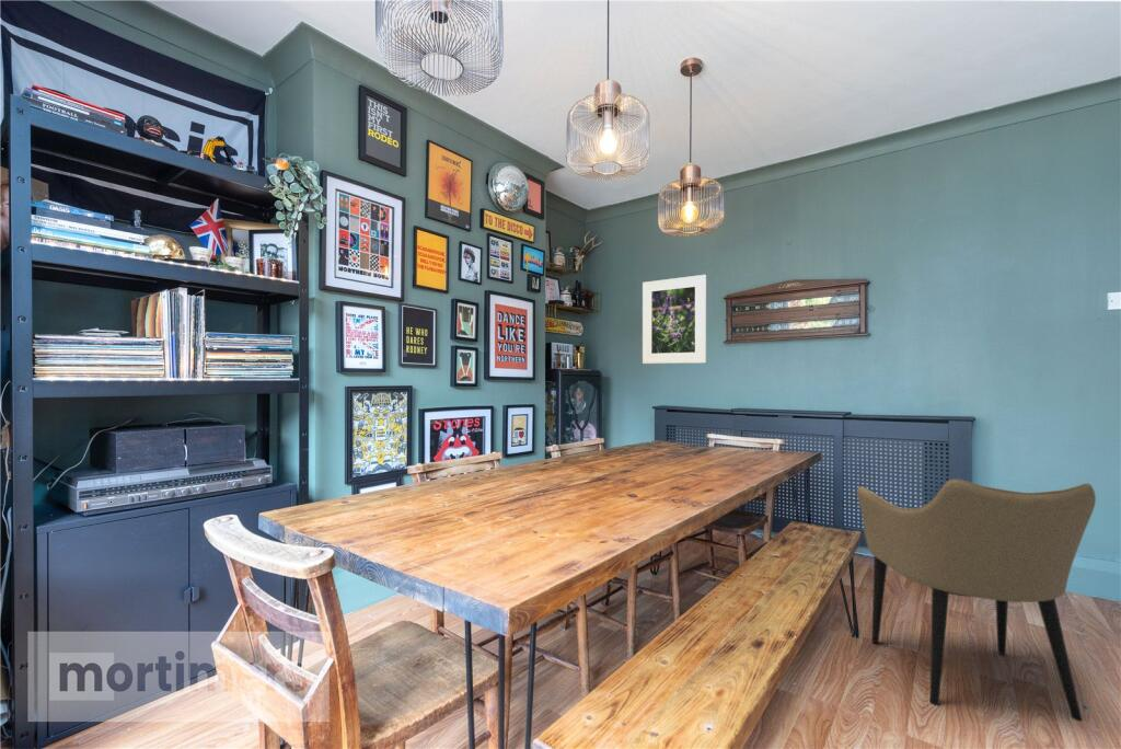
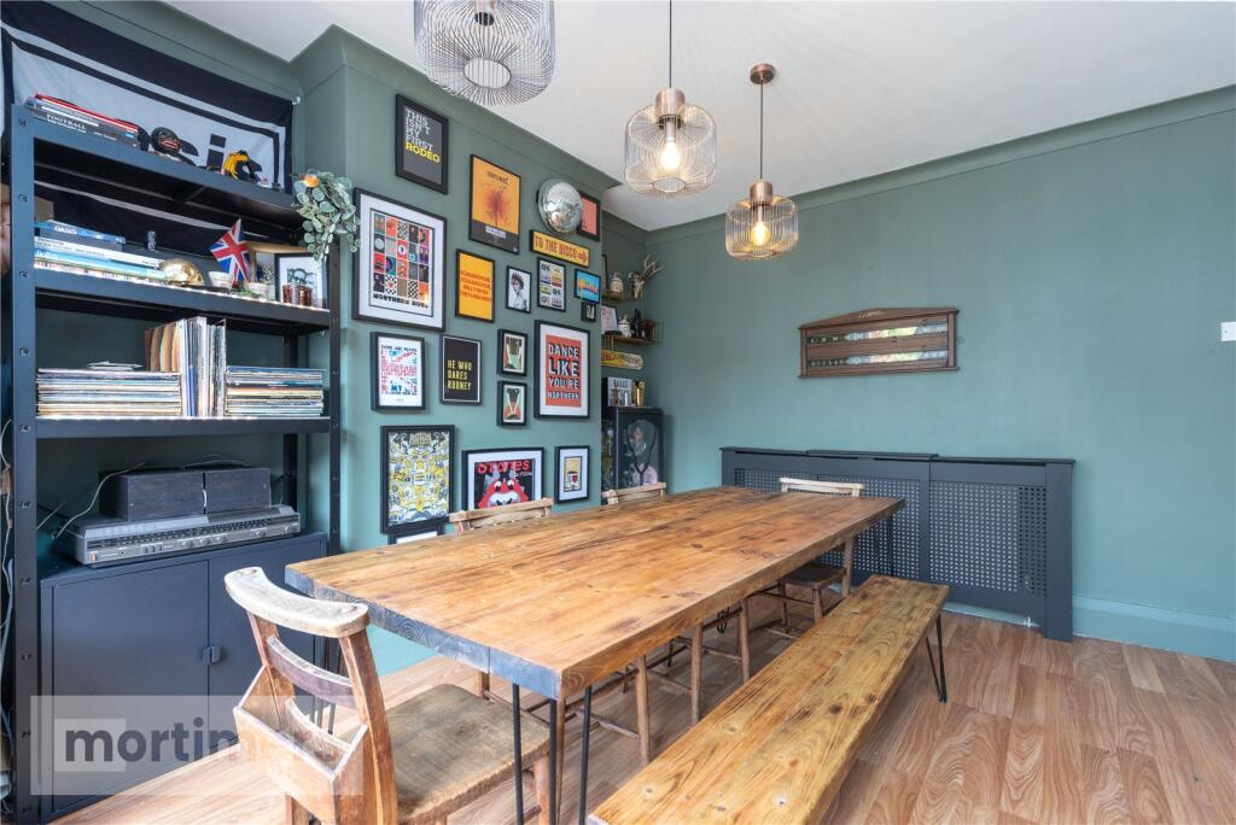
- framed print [642,274,707,365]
- armchair [856,479,1097,722]
